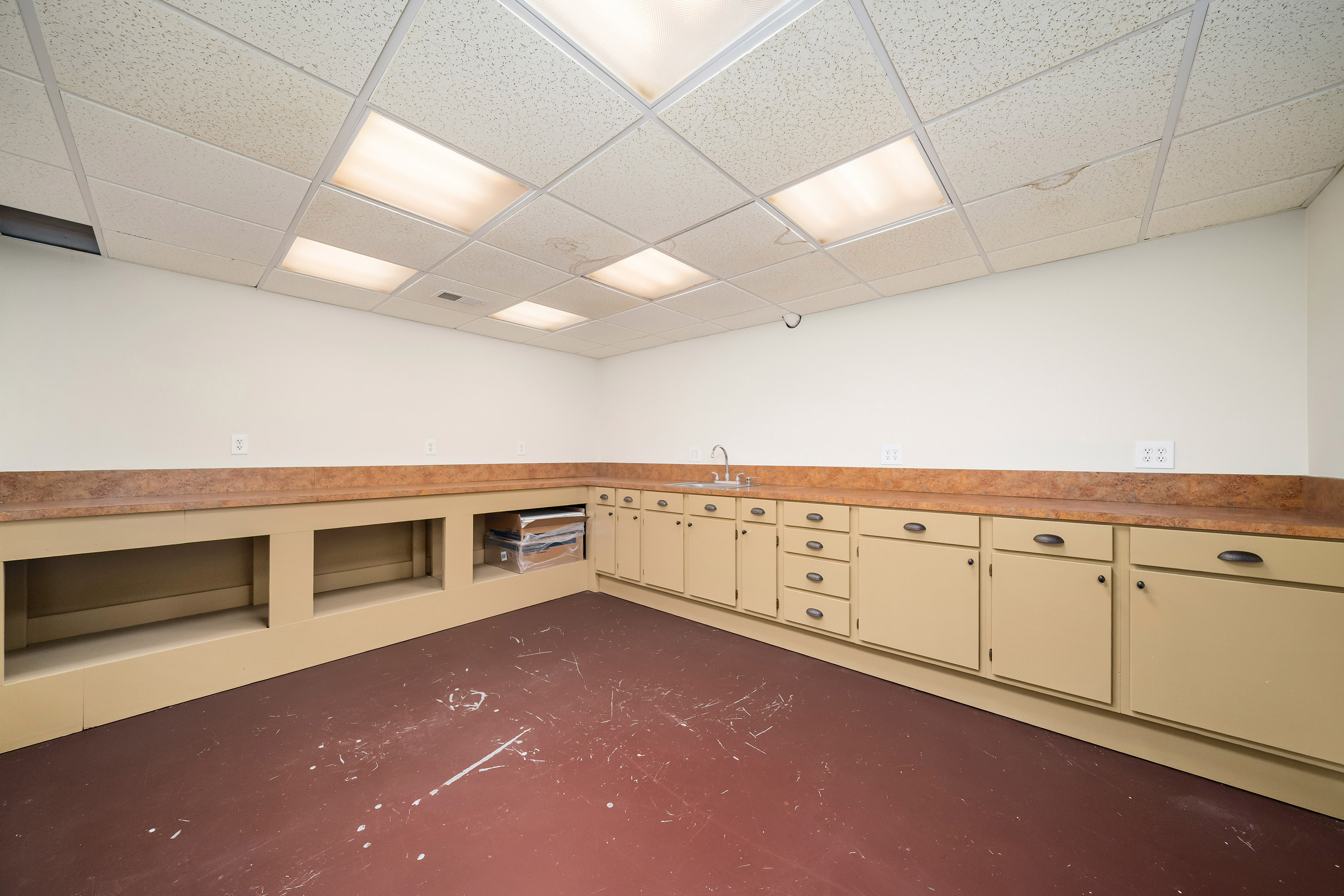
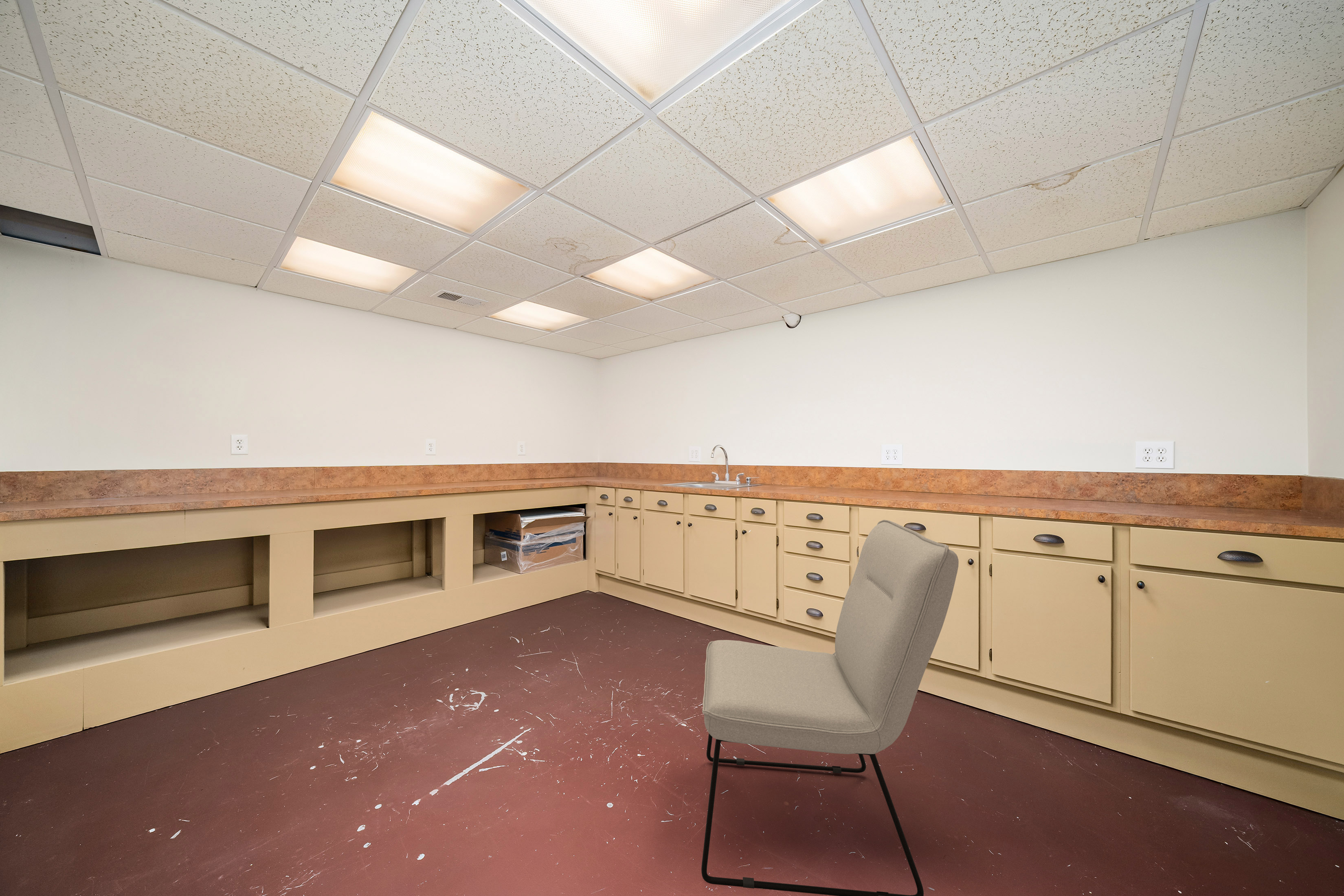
+ chair [701,520,959,896]
